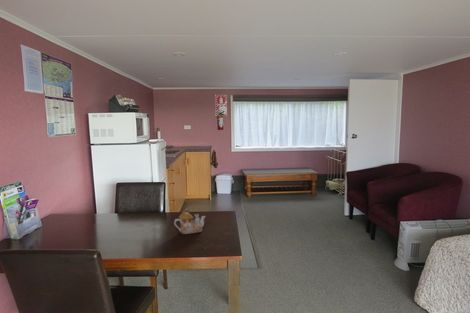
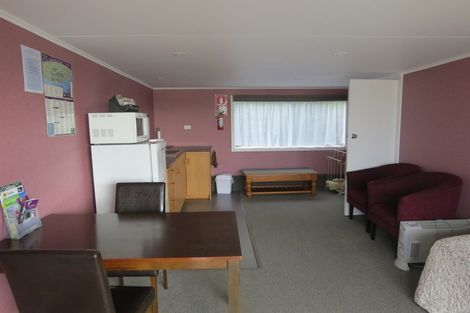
- teapot [173,207,206,235]
